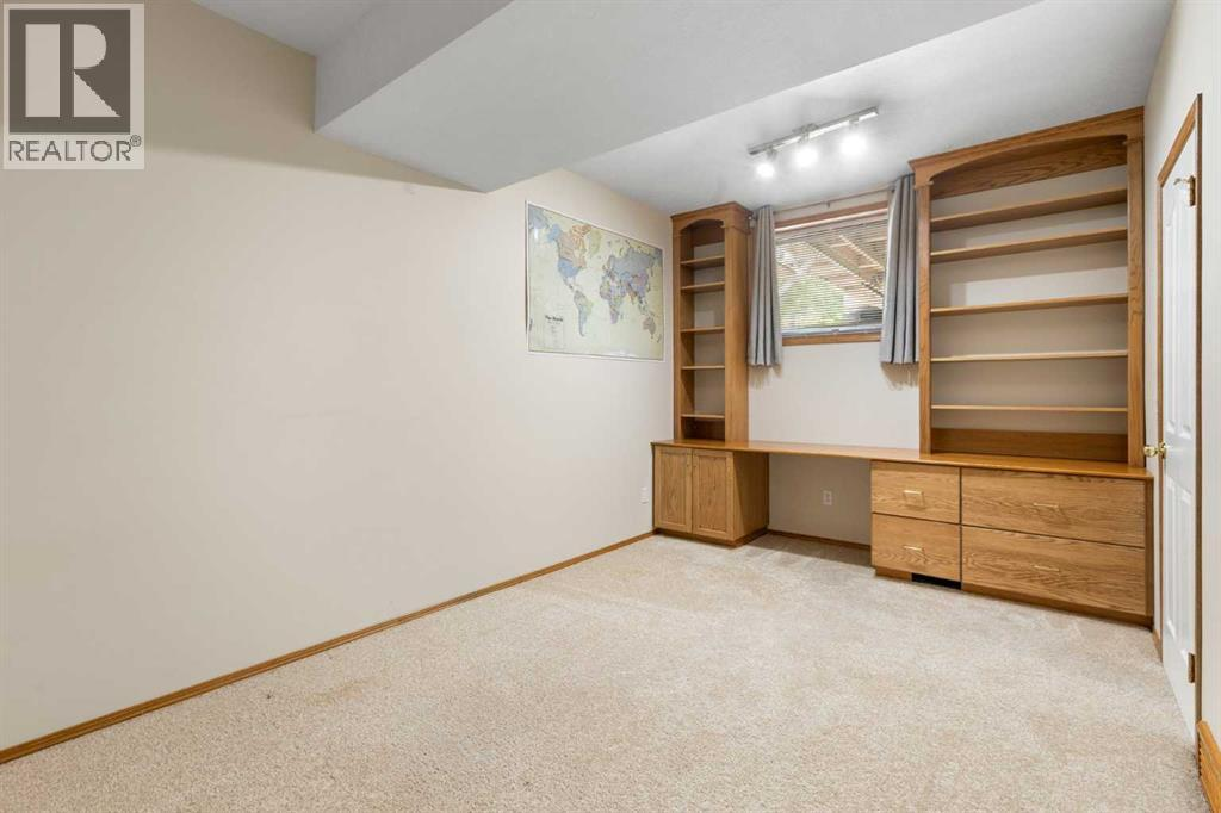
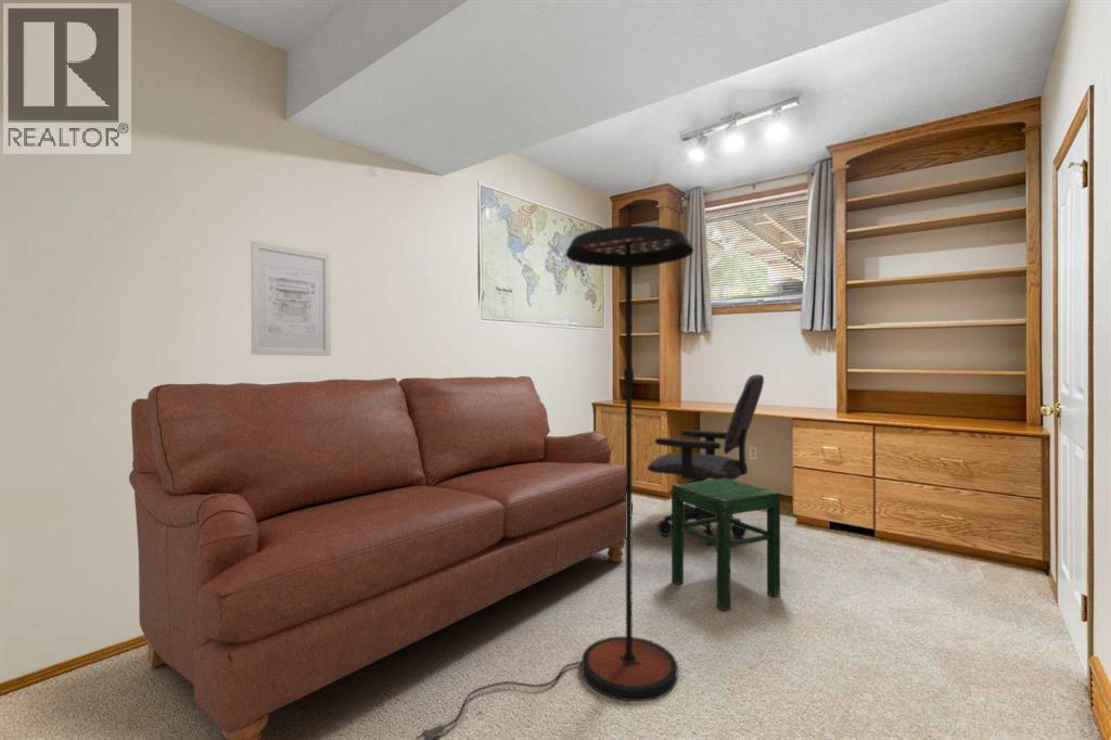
+ office chair [647,373,765,546]
+ wall art [250,240,332,357]
+ floor lamp [414,225,694,740]
+ stool [671,479,781,612]
+ sofa [128,375,634,740]
